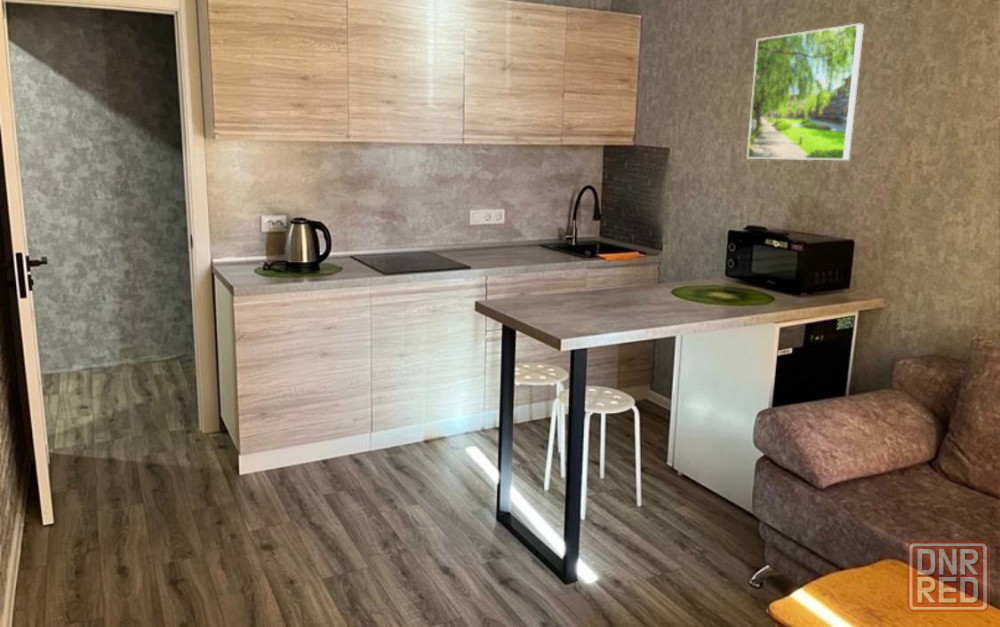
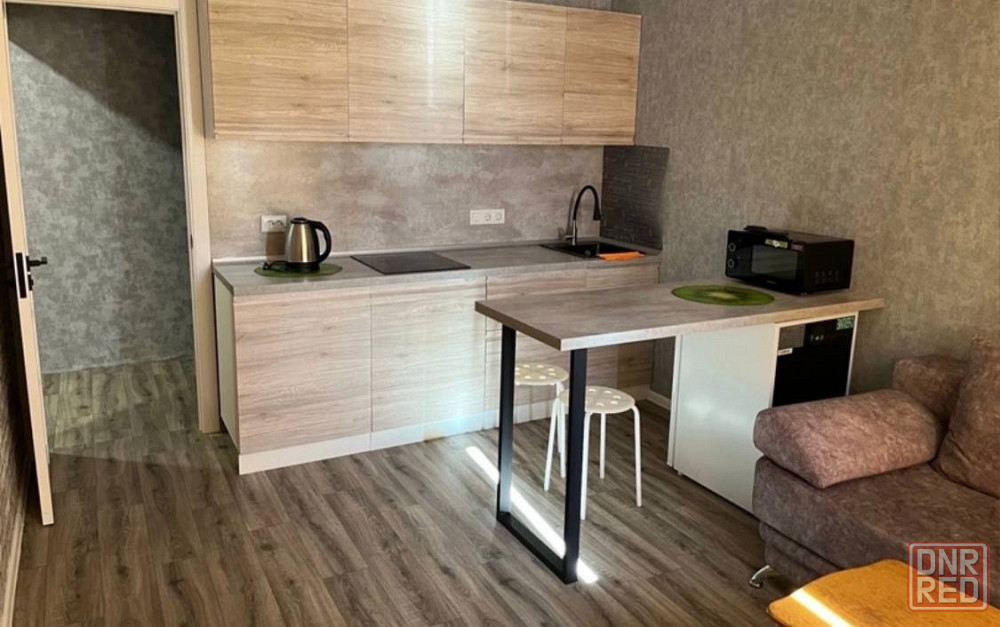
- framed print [746,23,865,161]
